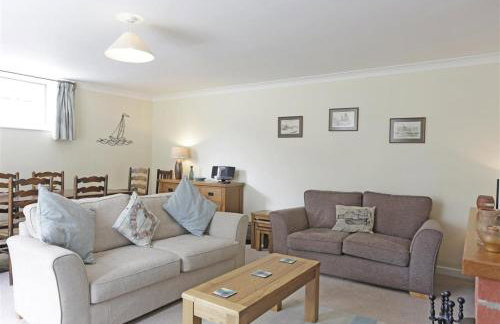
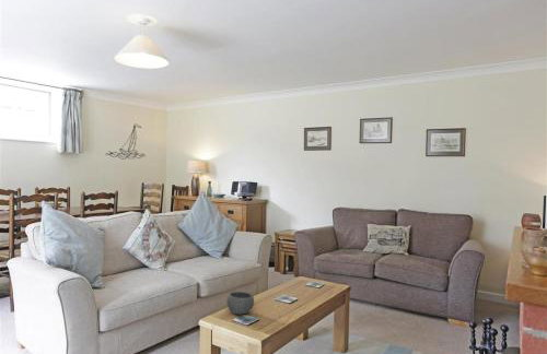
+ bowl [225,291,255,316]
